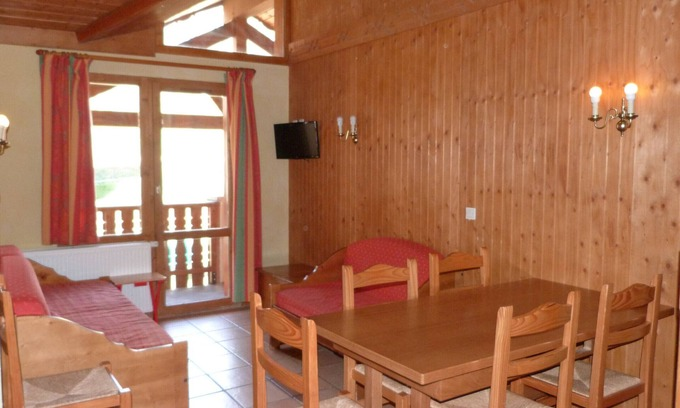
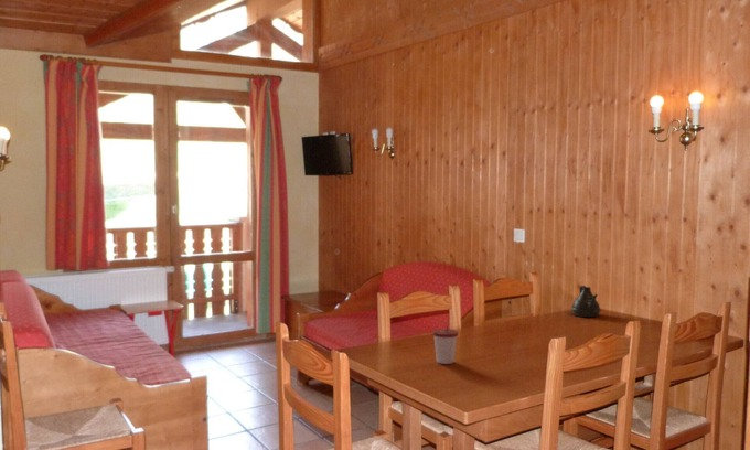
+ cup [431,323,459,365]
+ teapot [570,285,602,319]
